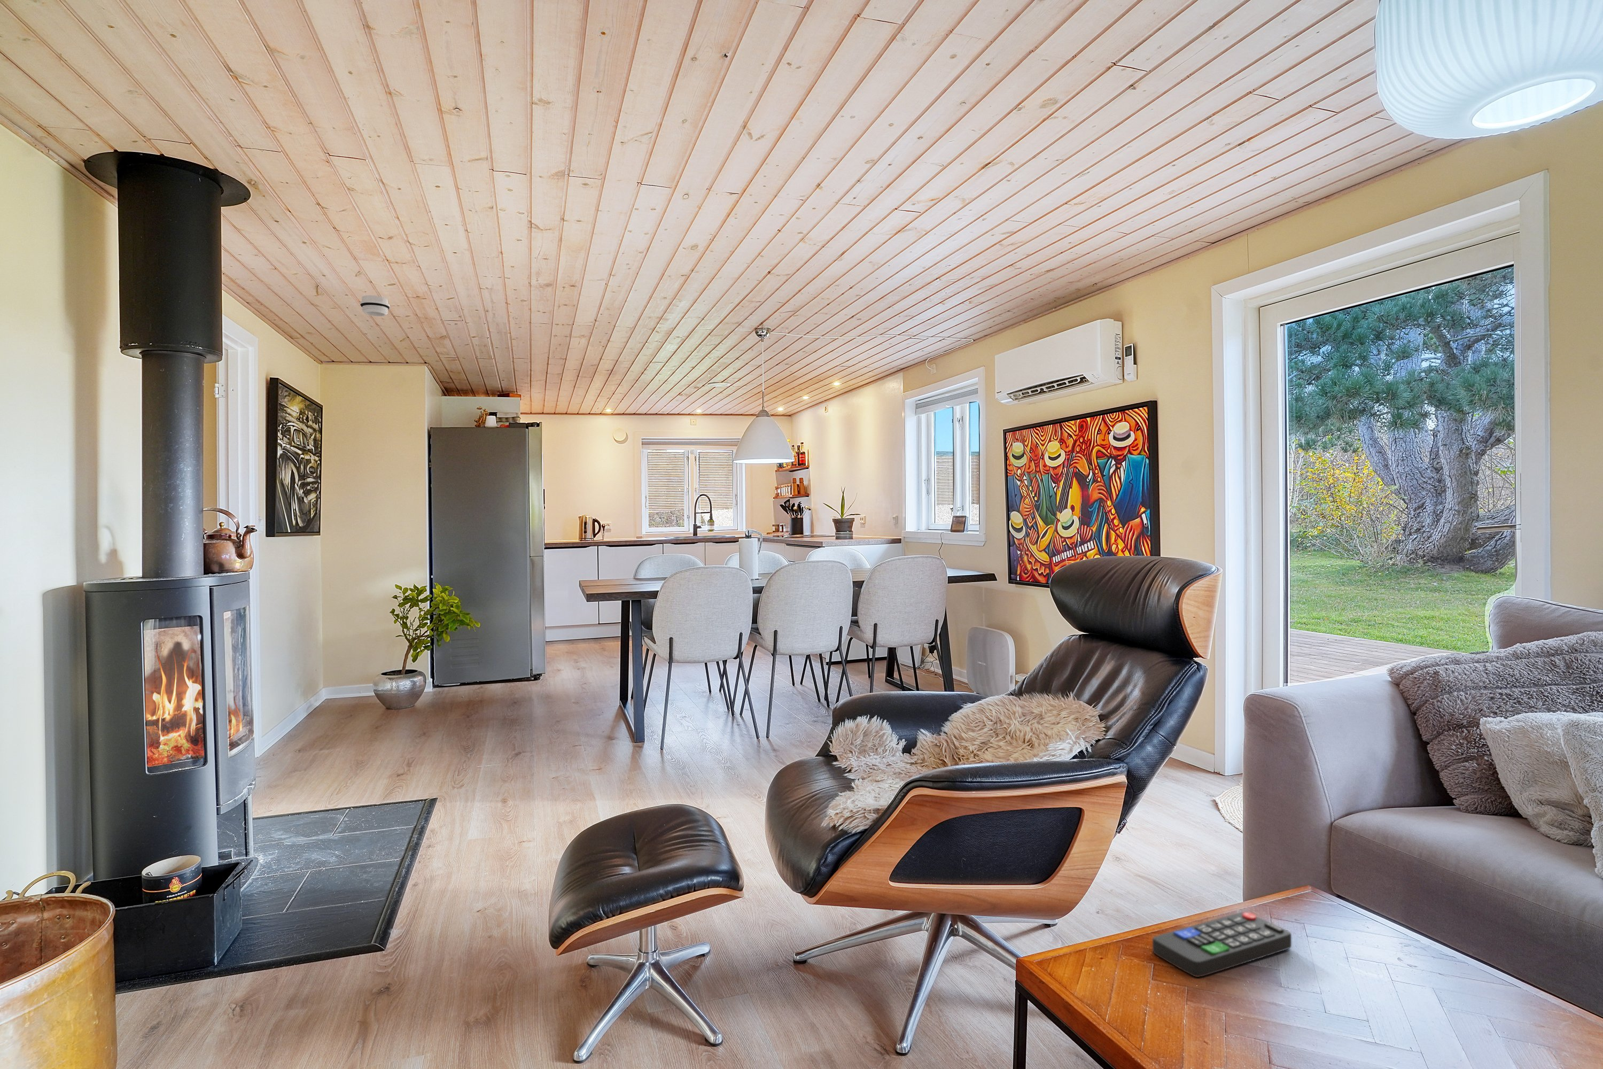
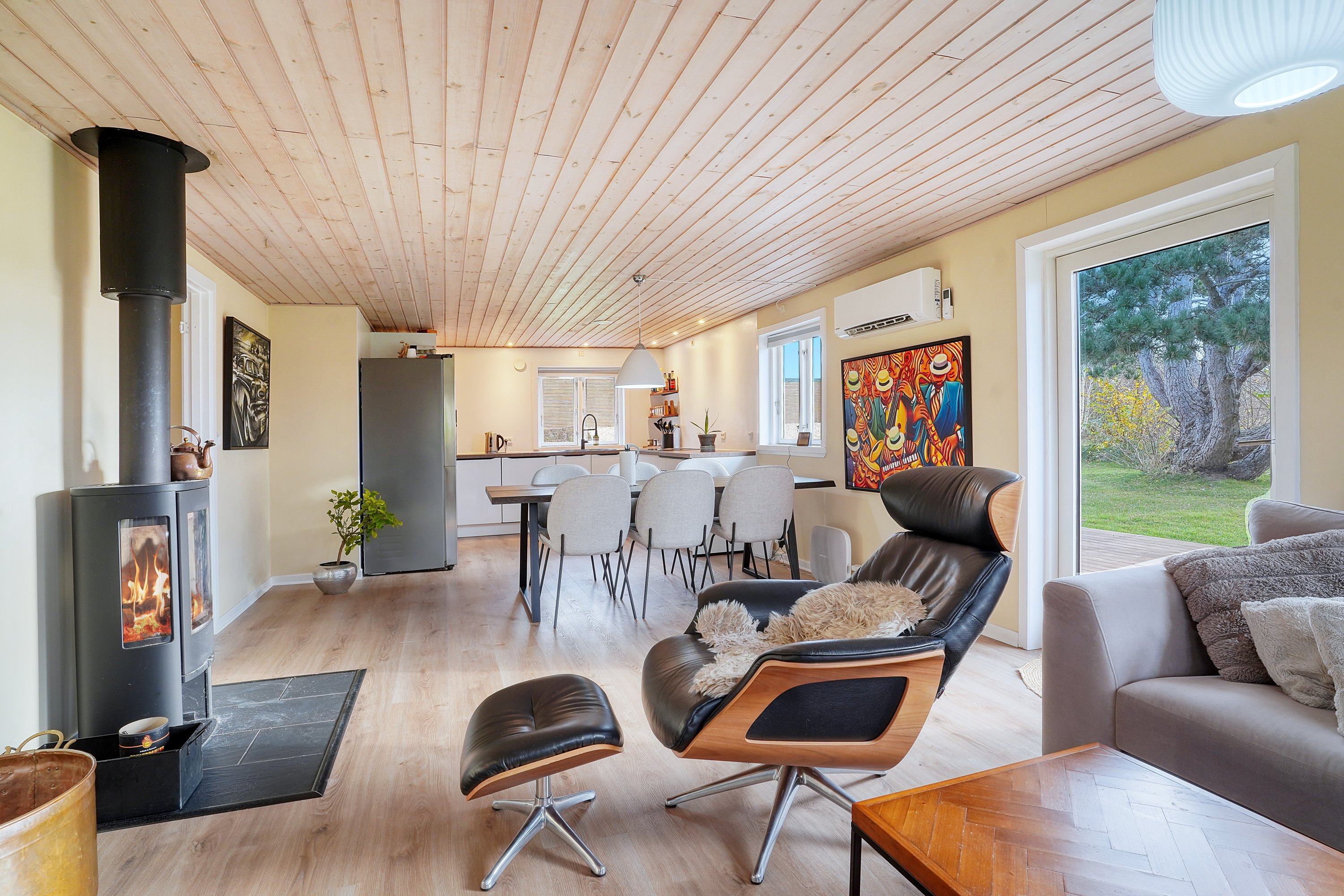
- smoke detector [360,295,390,317]
- remote control [1152,912,1292,977]
